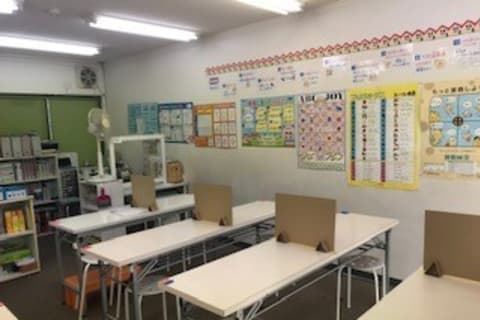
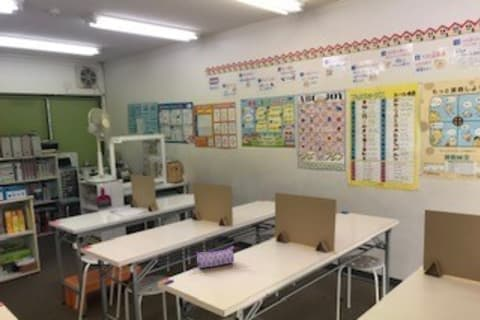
+ pencil case [196,246,235,269]
